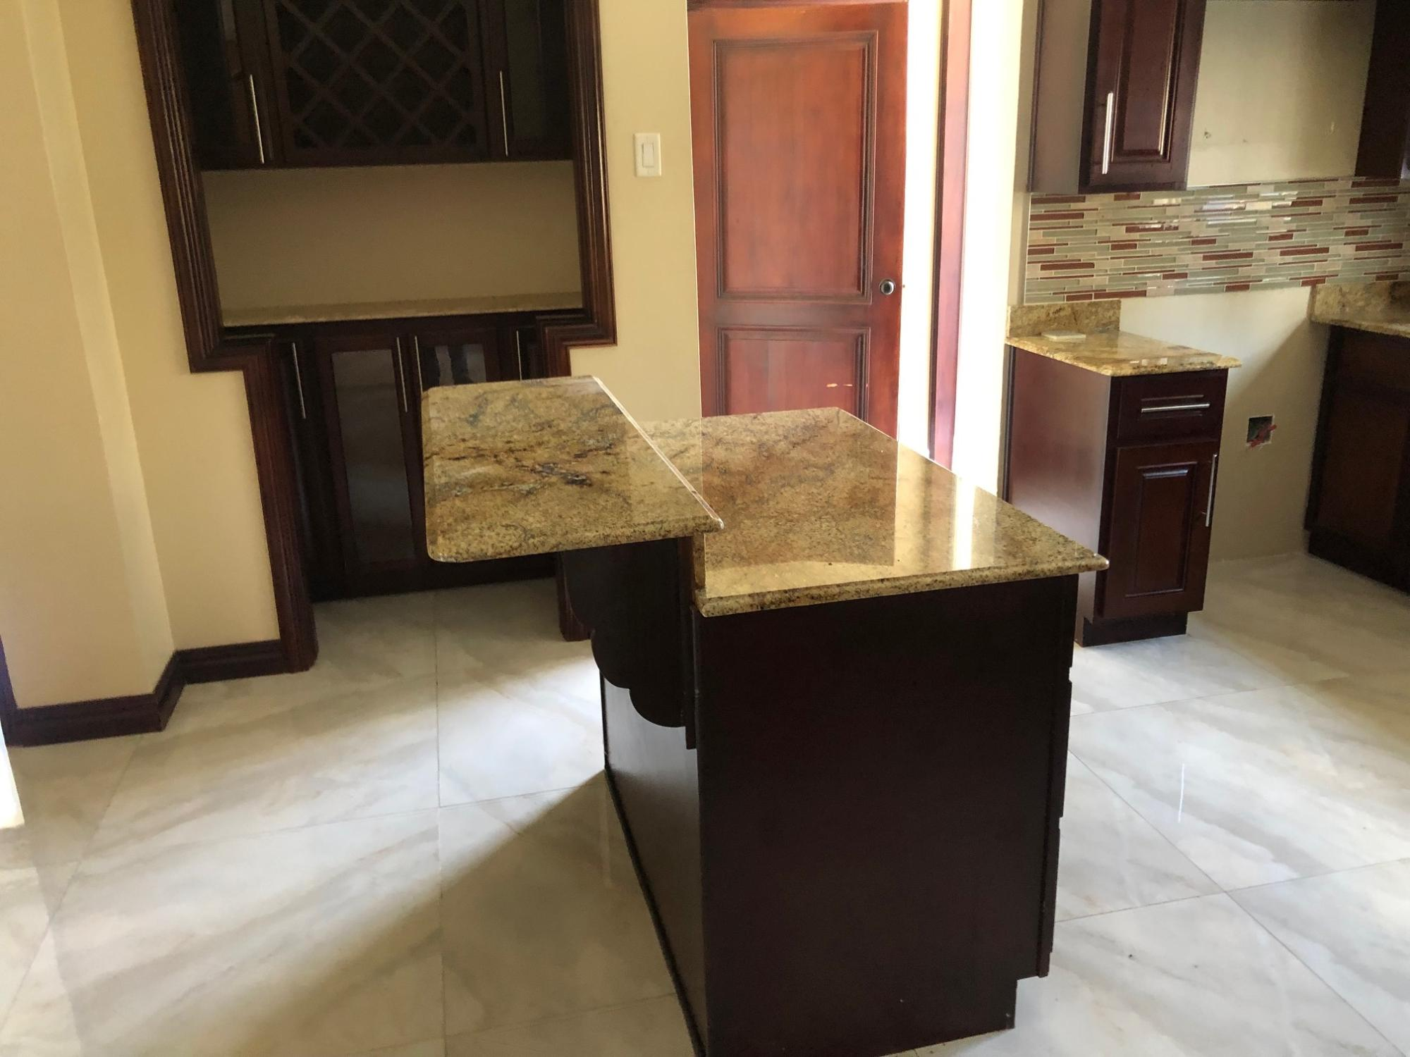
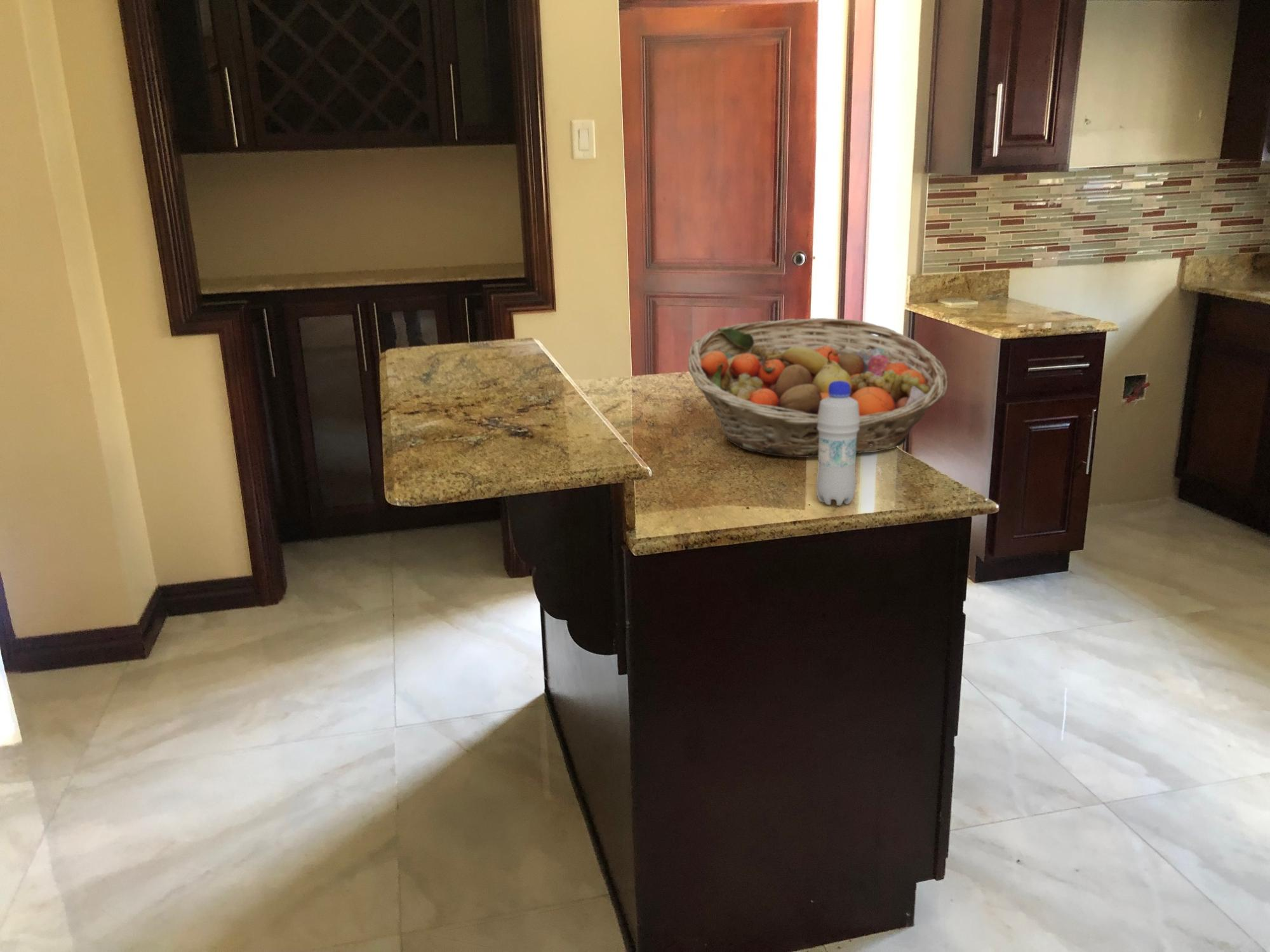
+ fruit basket [688,317,949,458]
+ bottle [815,381,860,506]
